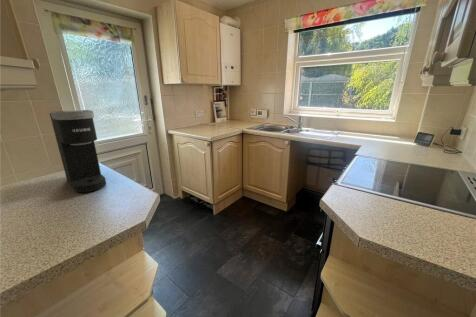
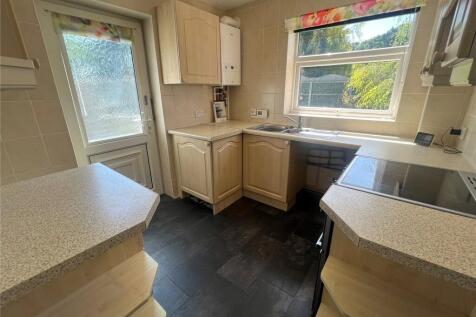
- coffee maker [48,109,107,194]
